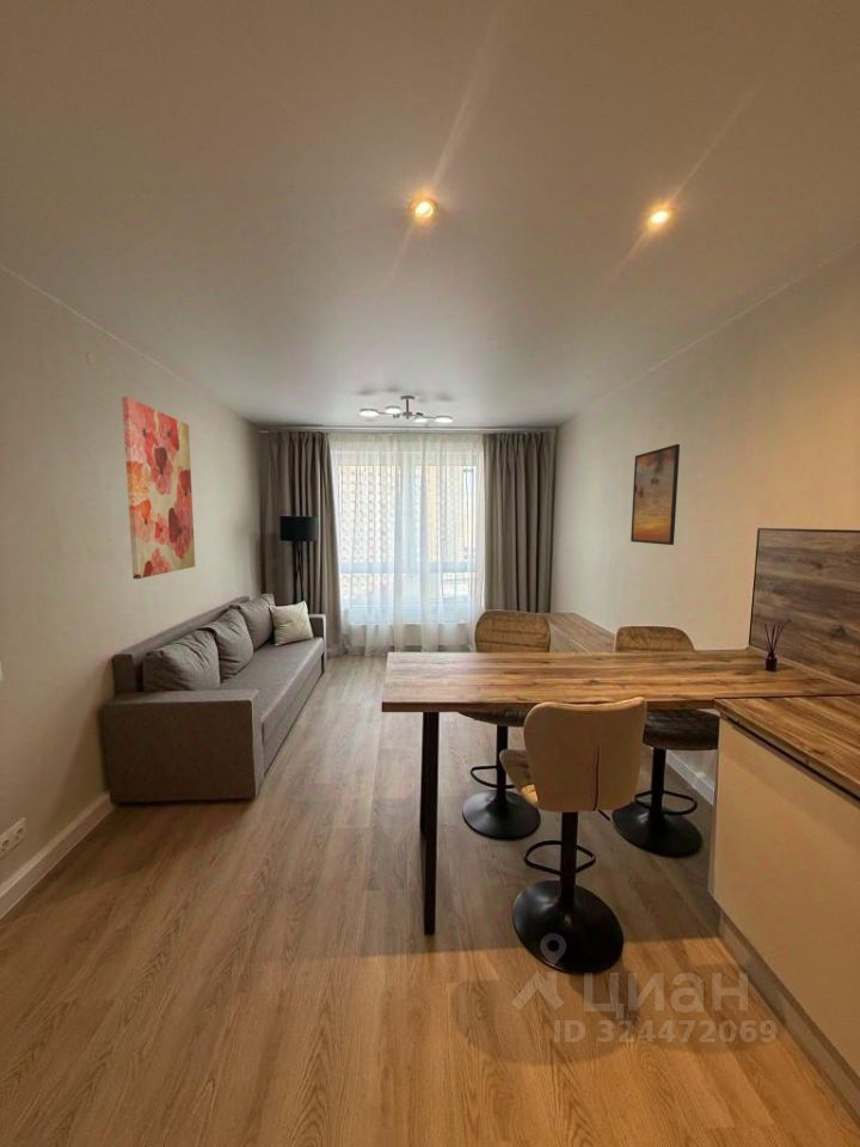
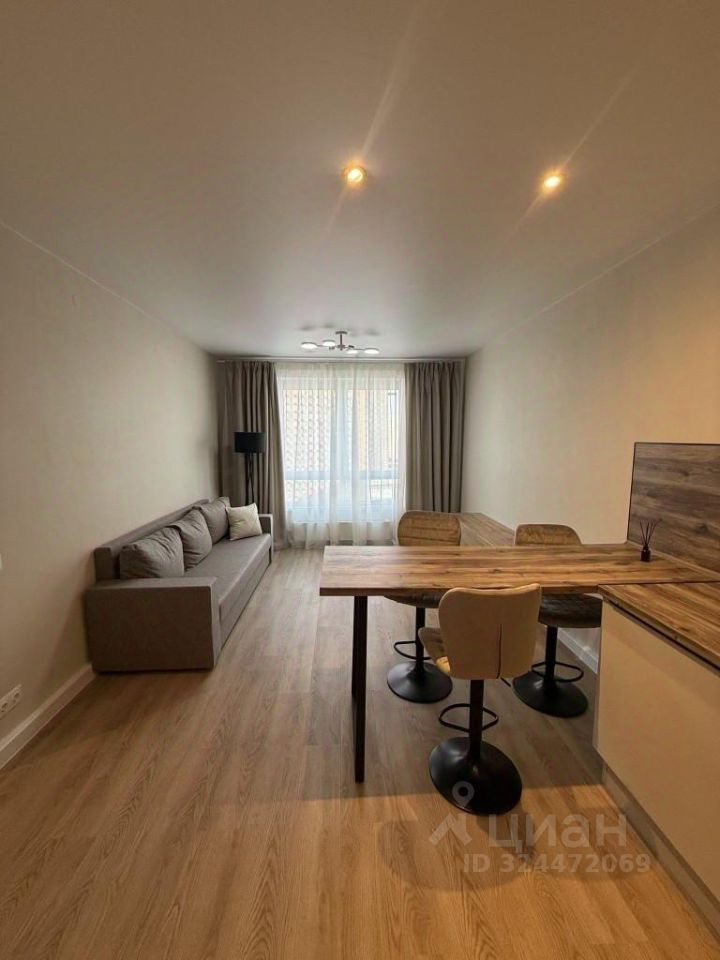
- wall art [121,395,196,579]
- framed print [629,443,681,546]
